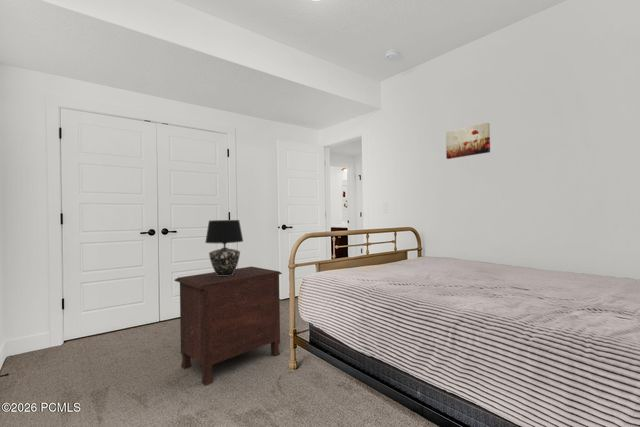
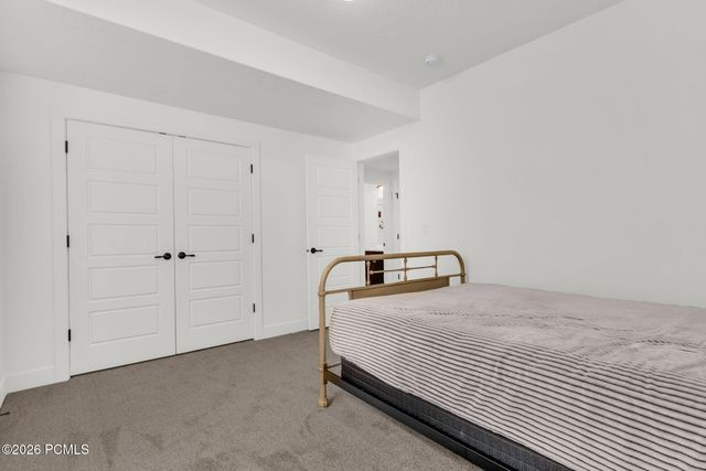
- wall art [445,122,491,160]
- table lamp [204,219,244,276]
- nightstand [173,265,283,387]
